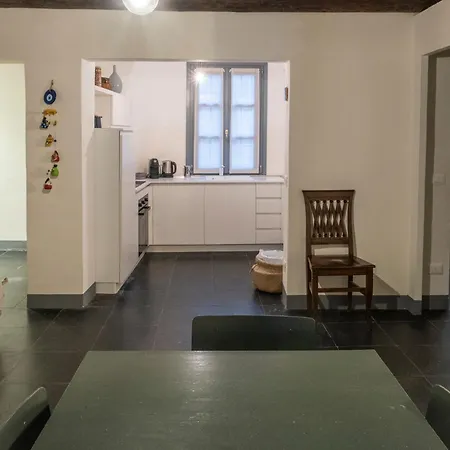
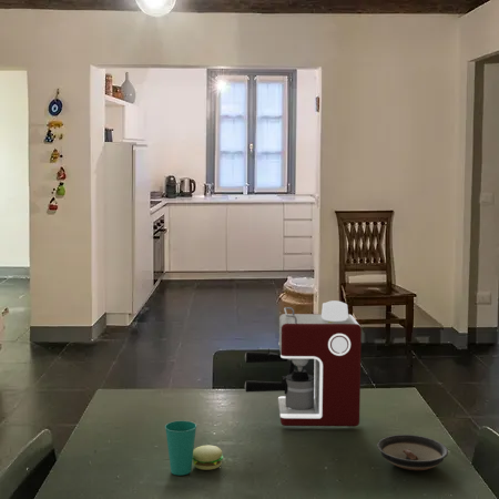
+ cup [164,419,224,476]
+ coffee maker [244,299,363,428]
+ saucer [376,434,449,471]
